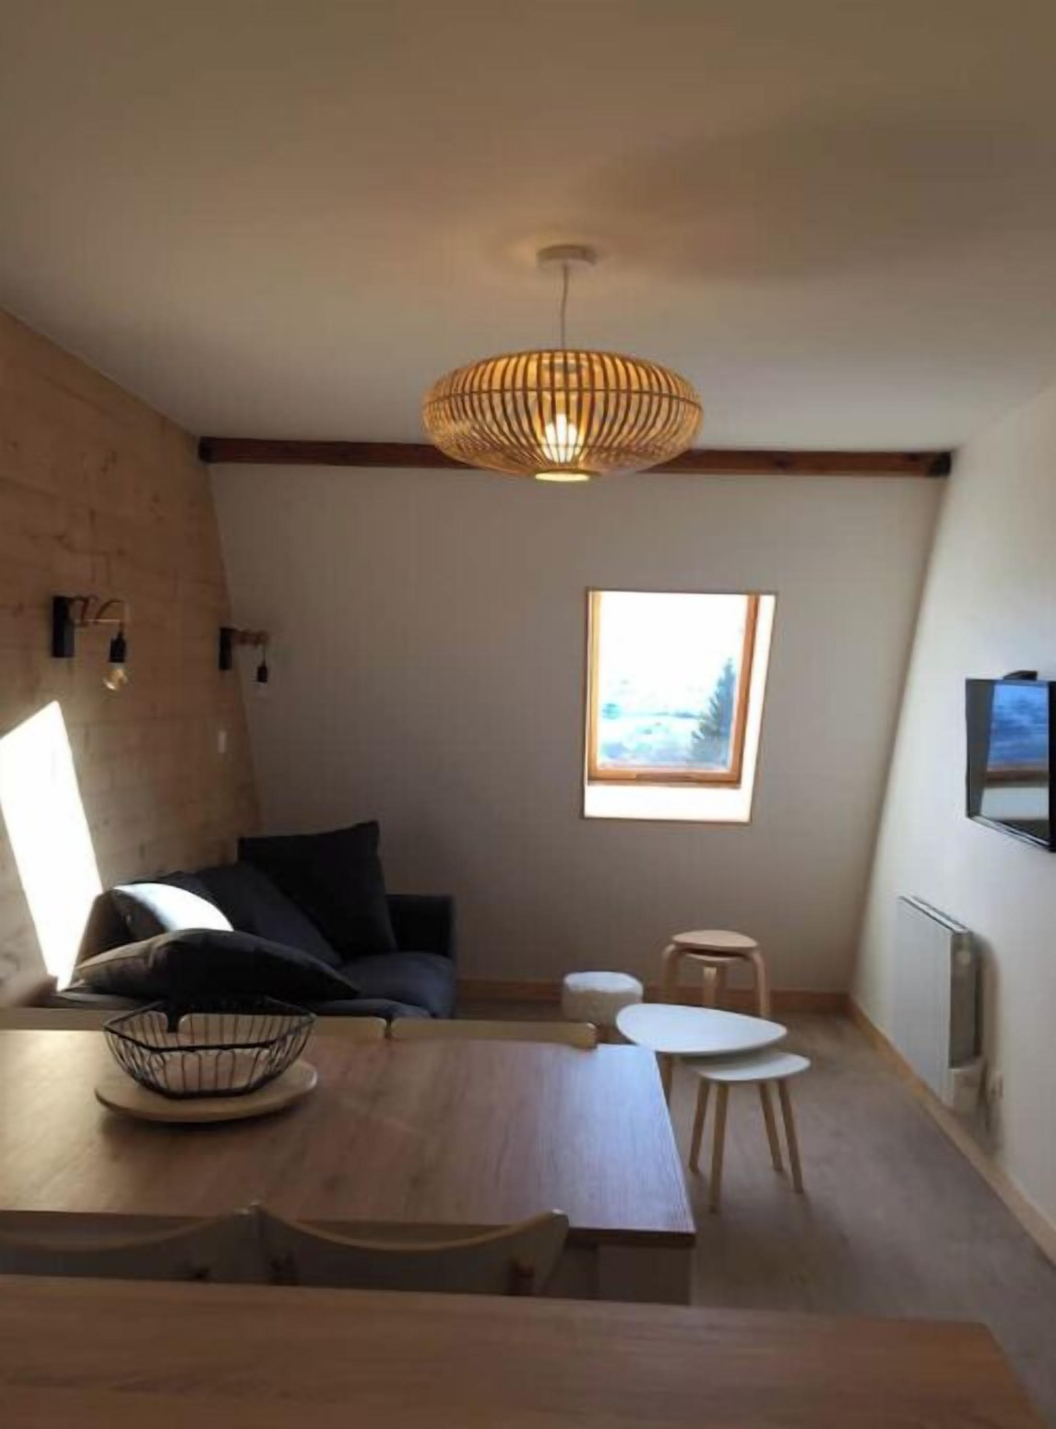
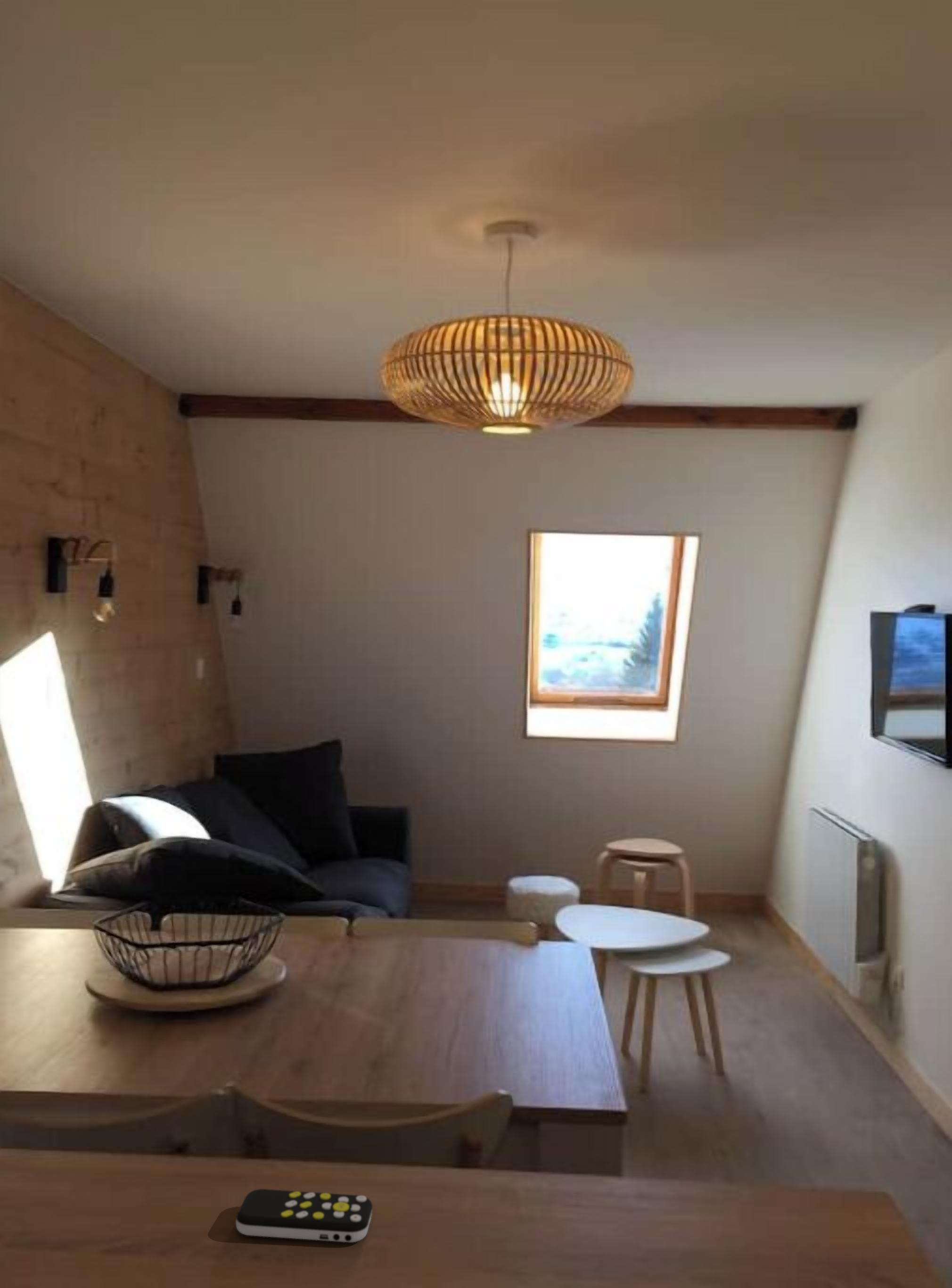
+ remote control [236,1189,373,1243]
